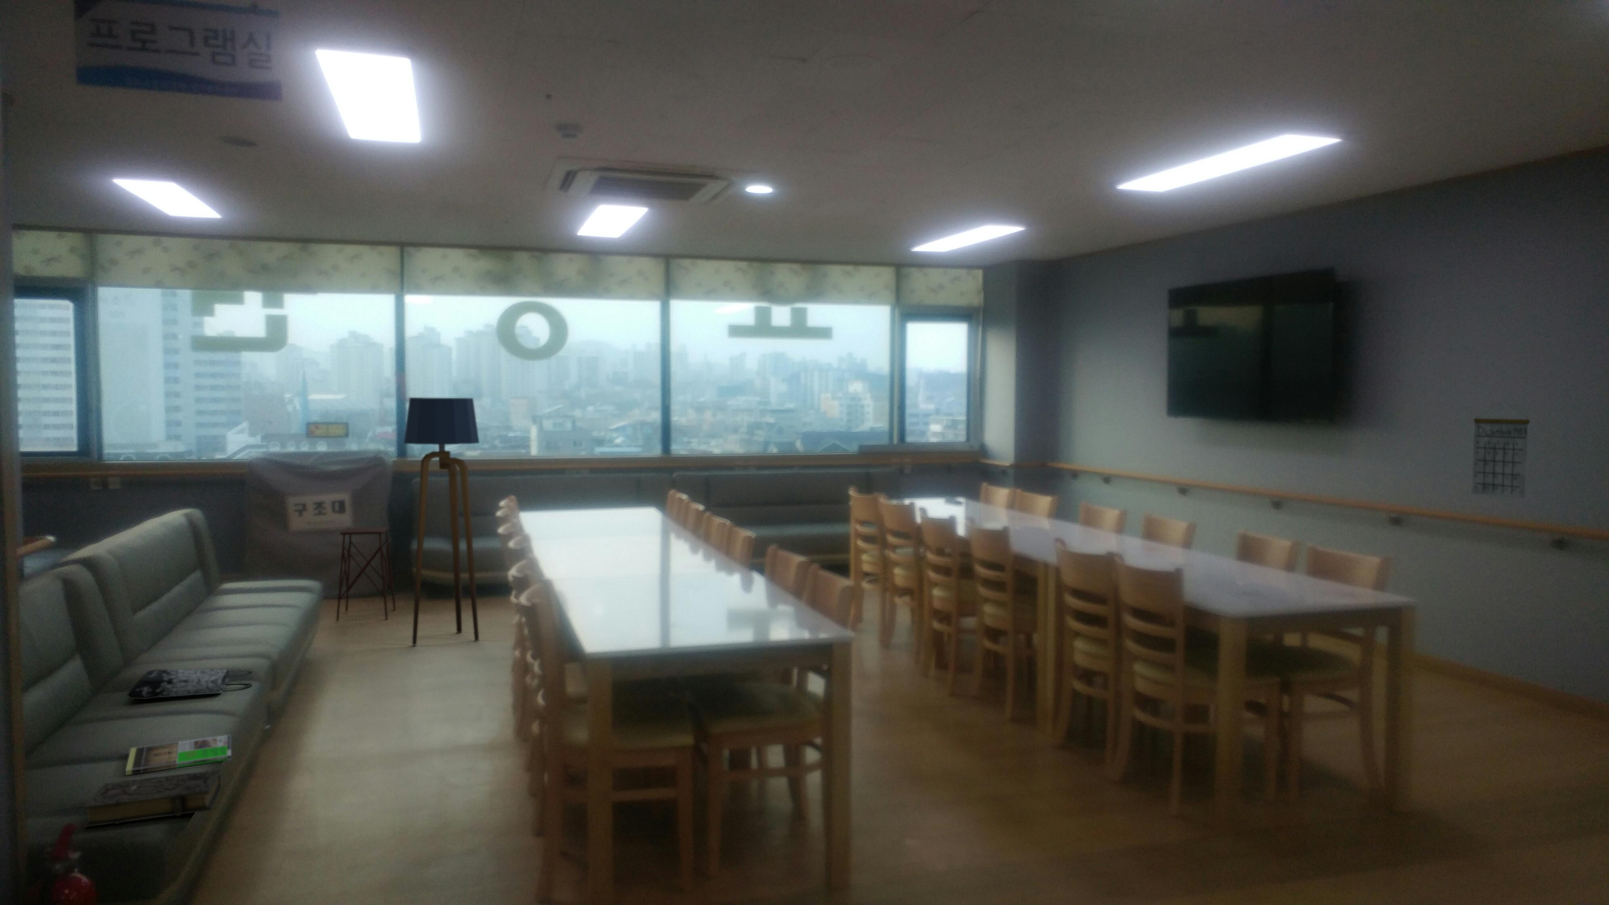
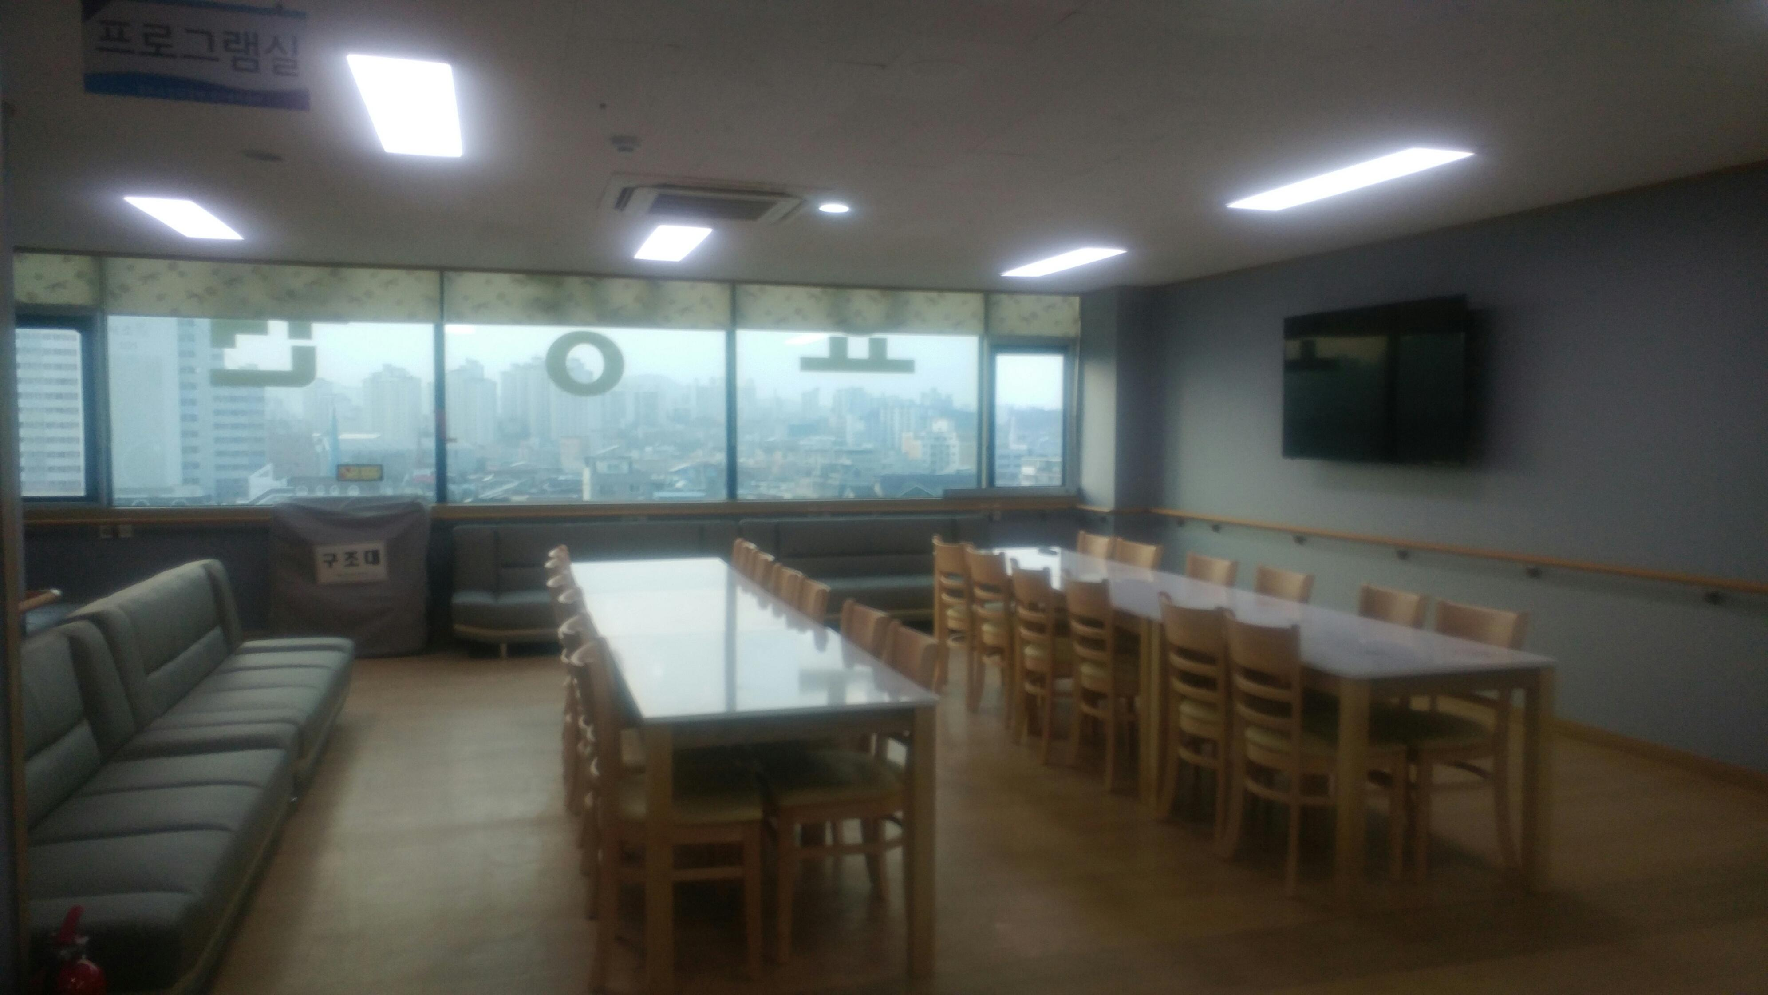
- magazine [125,734,232,776]
- calendar [1471,400,1531,499]
- side table [336,527,397,622]
- book [83,769,222,828]
- floor lamp [403,397,480,645]
- tote bag [126,670,253,699]
